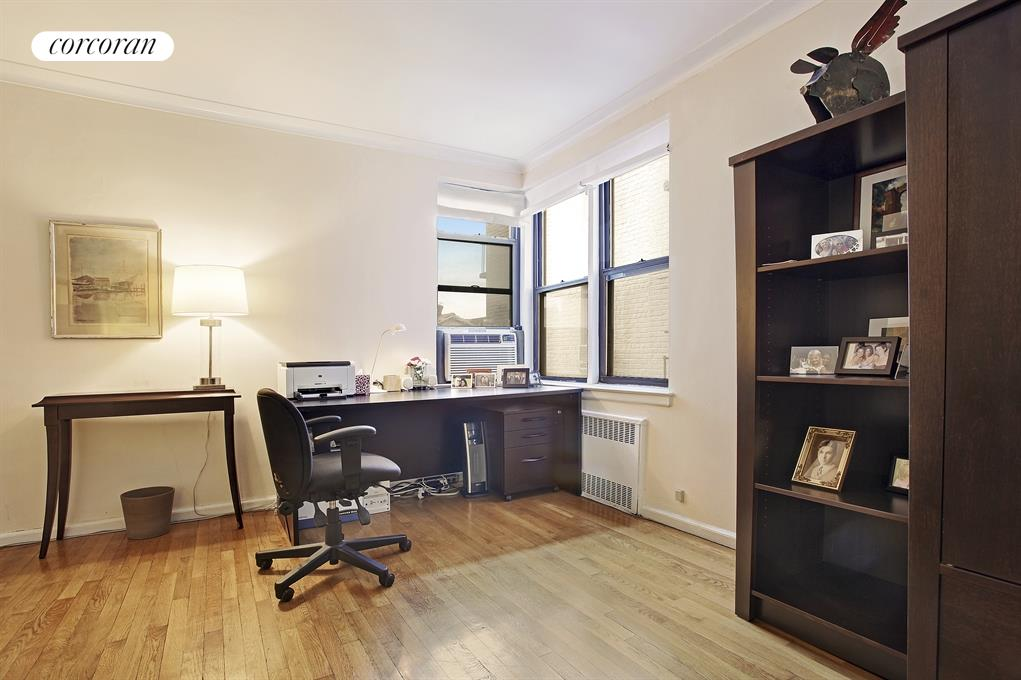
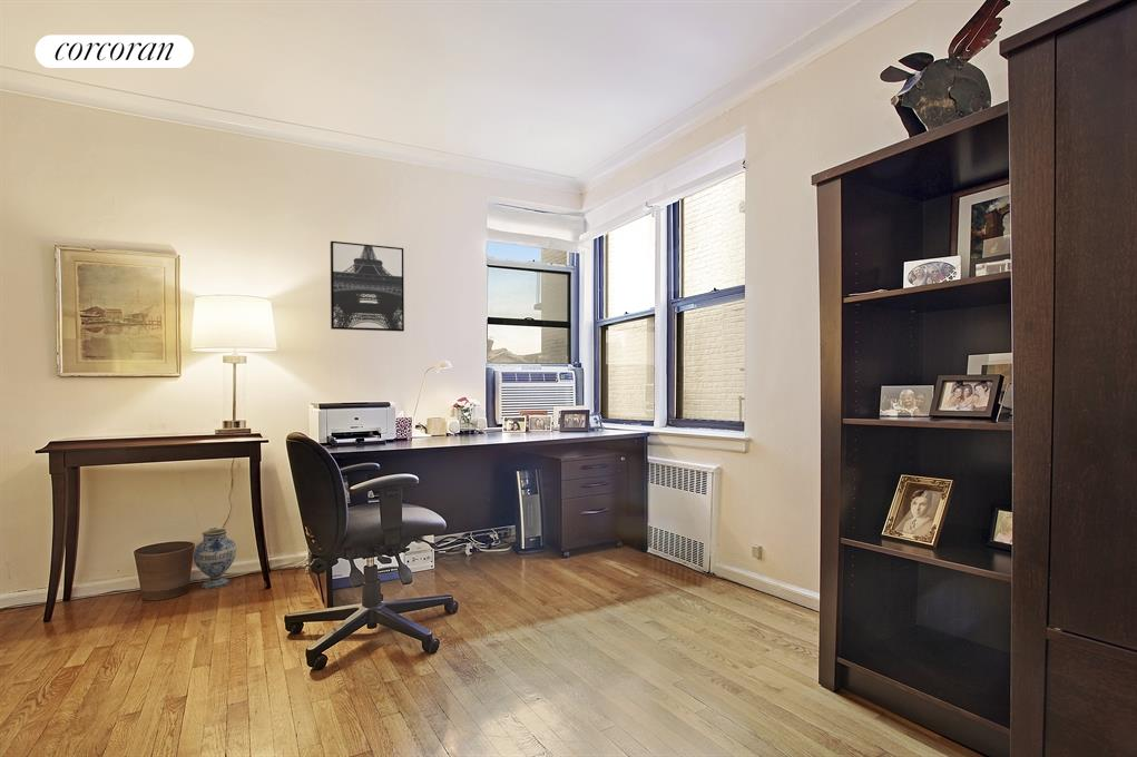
+ wall art [330,240,405,333]
+ ceramic jug [193,527,237,590]
